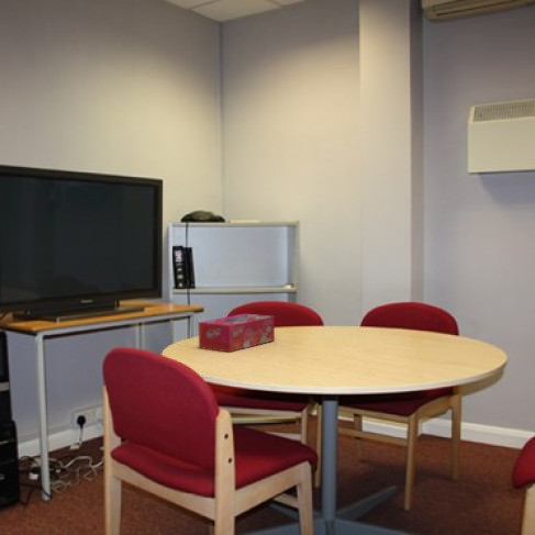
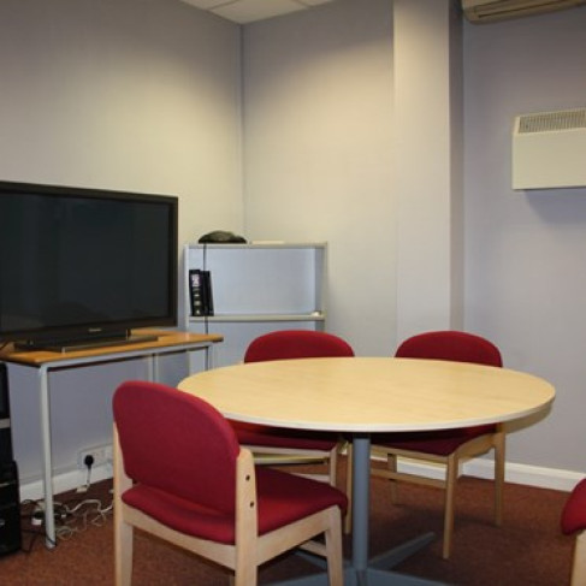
- tissue box [198,312,276,354]
